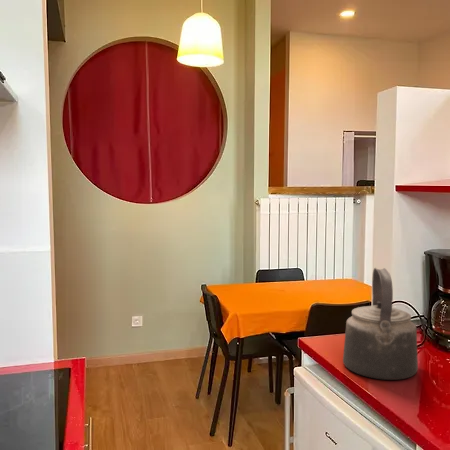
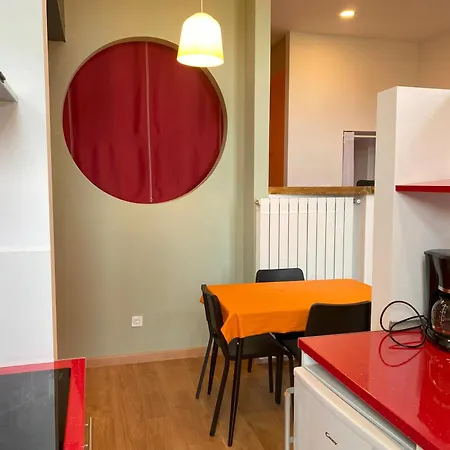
- kettle [342,267,419,381]
